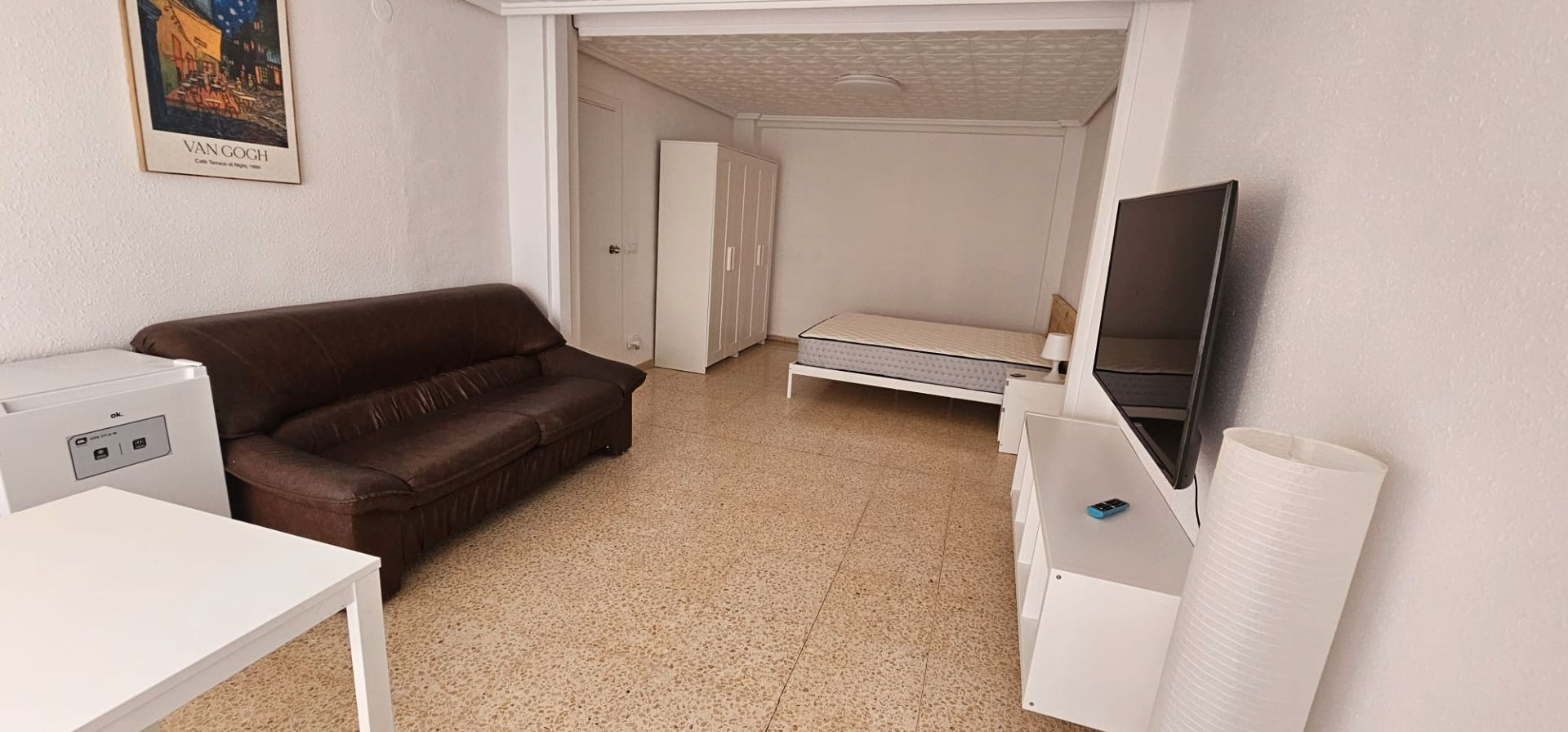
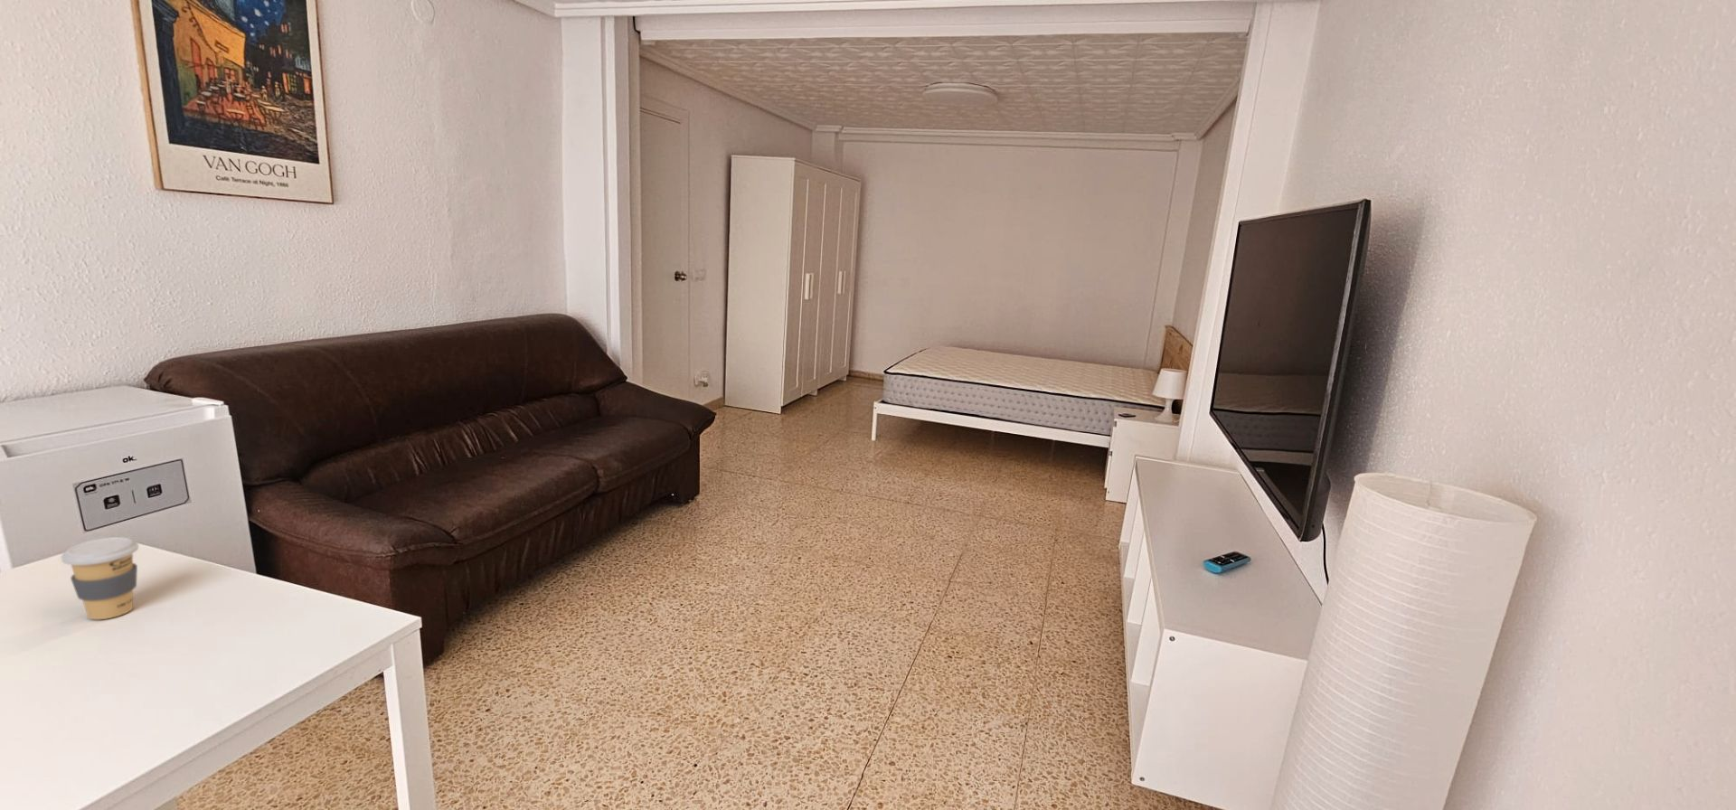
+ coffee cup [60,536,140,620]
